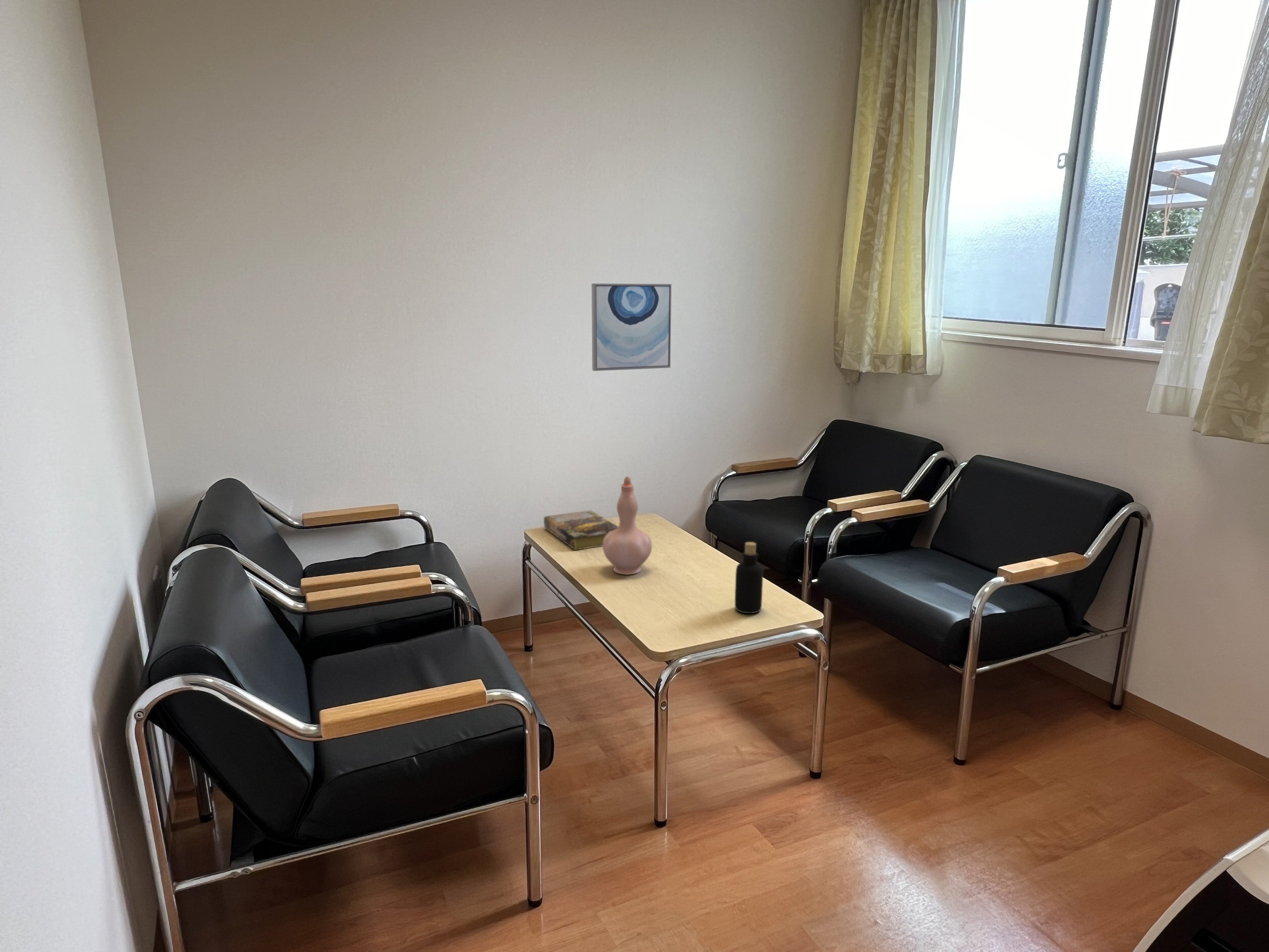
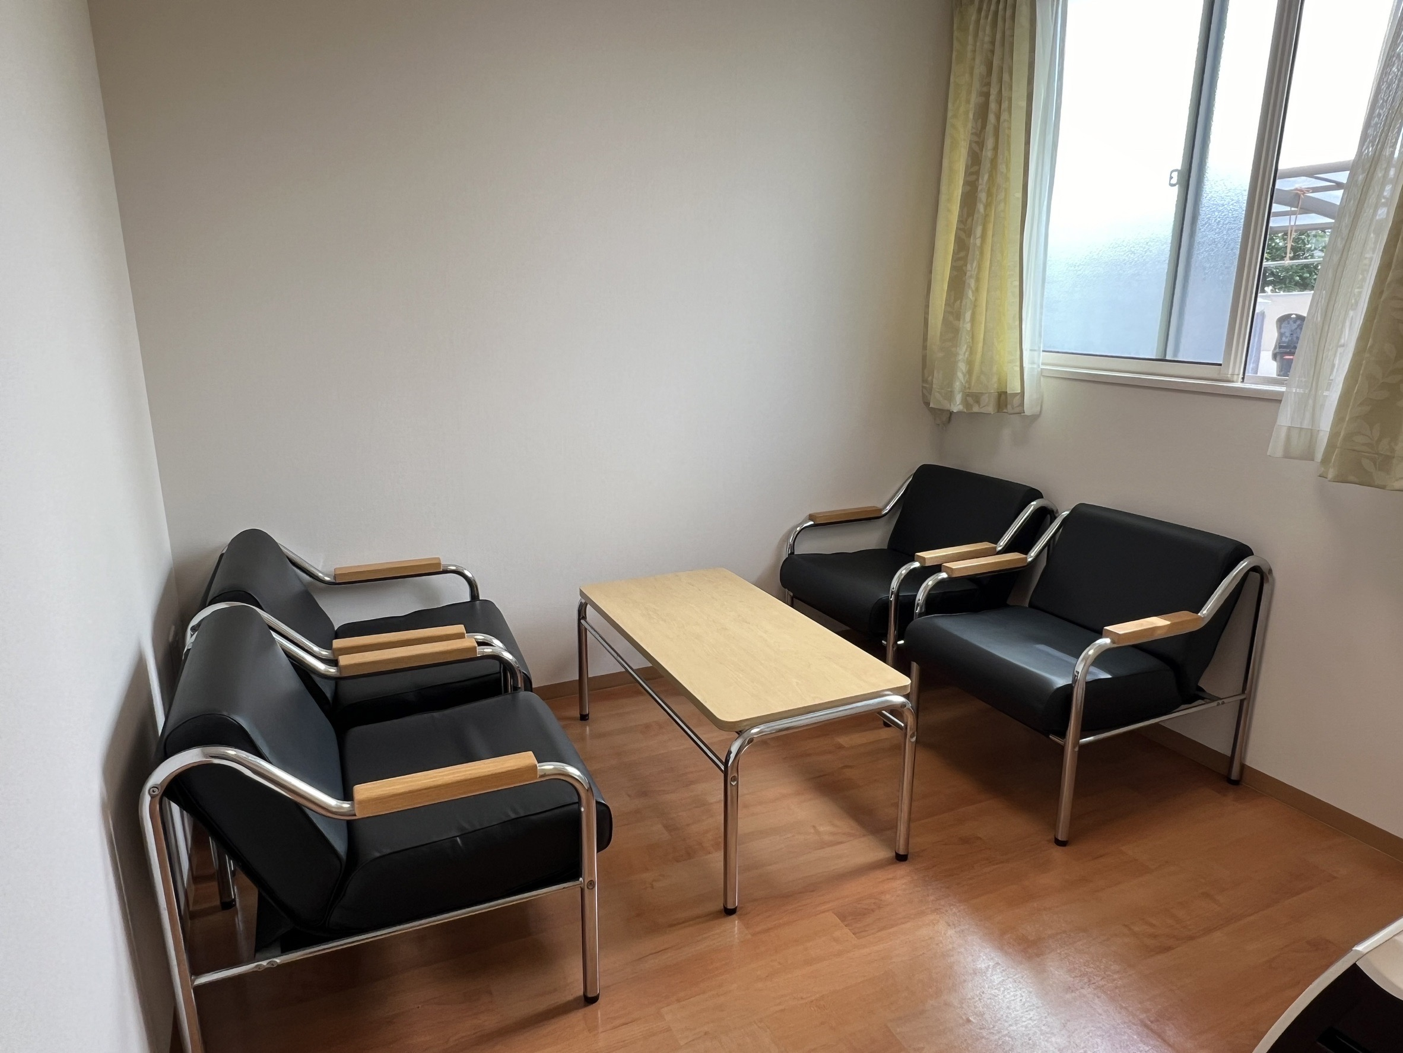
- bottle [734,541,764,614]
- wall art [591,283,672,371]
- vase [602,475,652,575]
- book [543,510,618,551]
